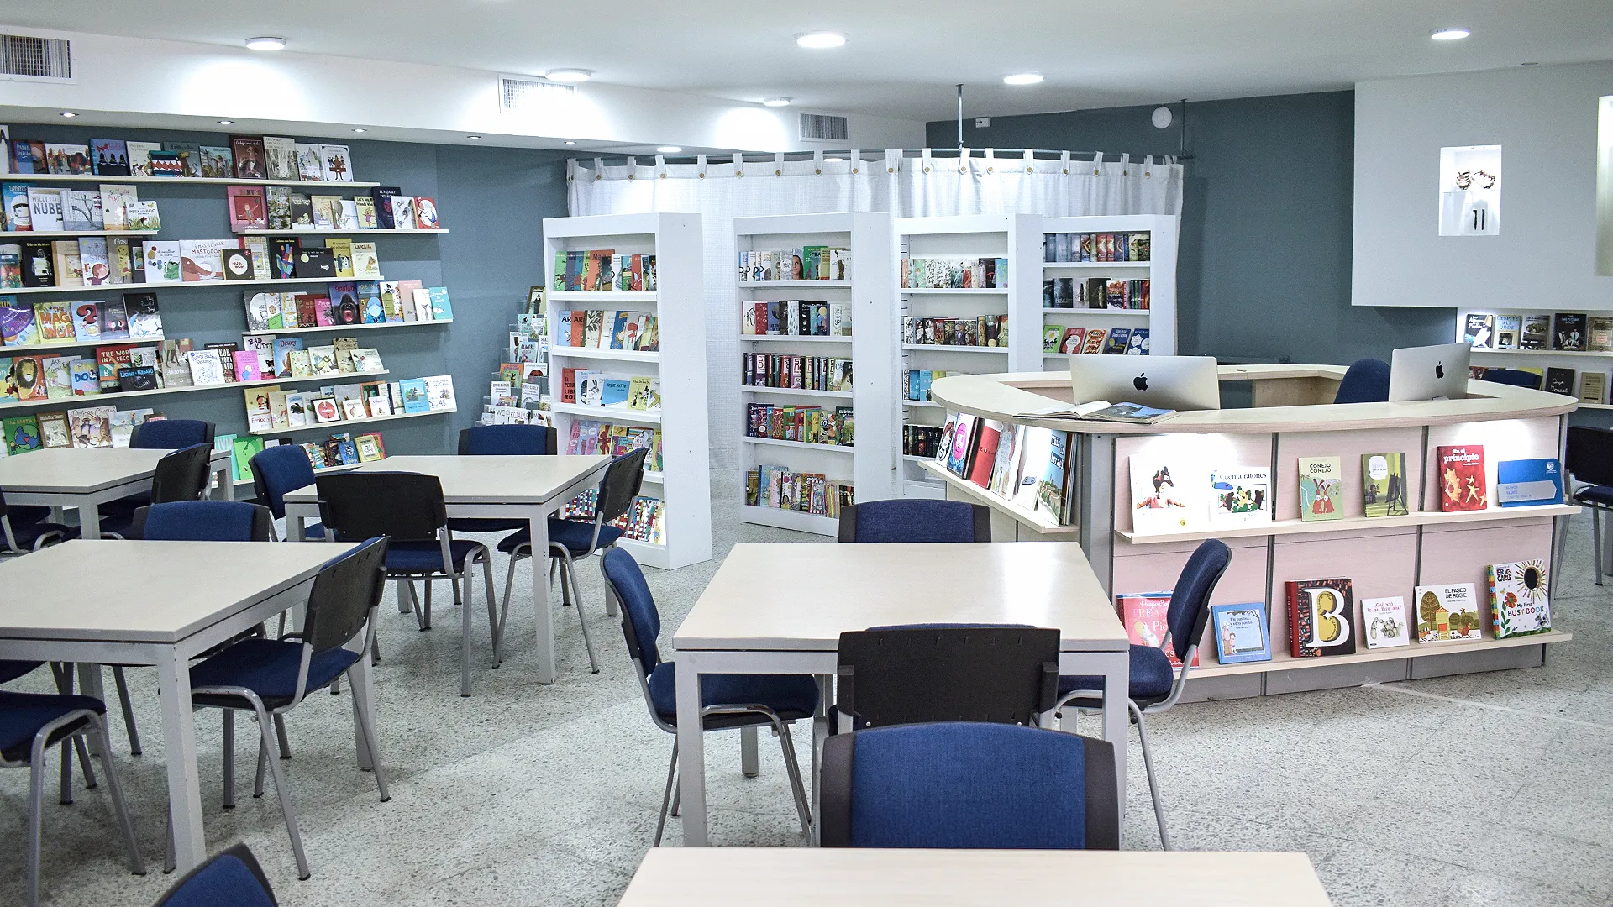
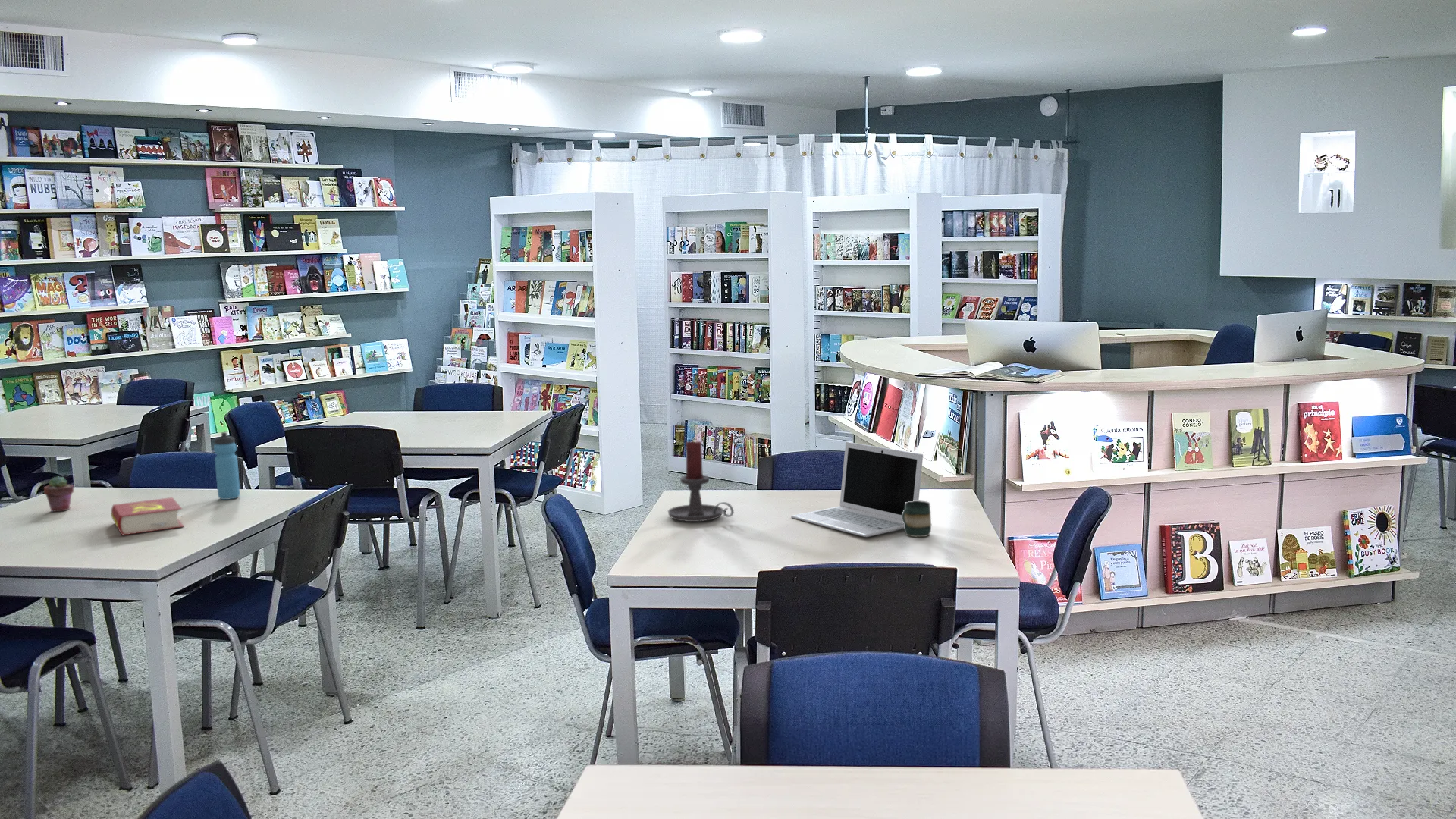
+ book [111,497,184,536]
+ water bottle [213,431,241,500]
+ potted succulent [43,475,74,513]
+ mug [902,500,932,538]
+ laptop [790,441,924,538]
+ candle holder [667,440,735,522]
